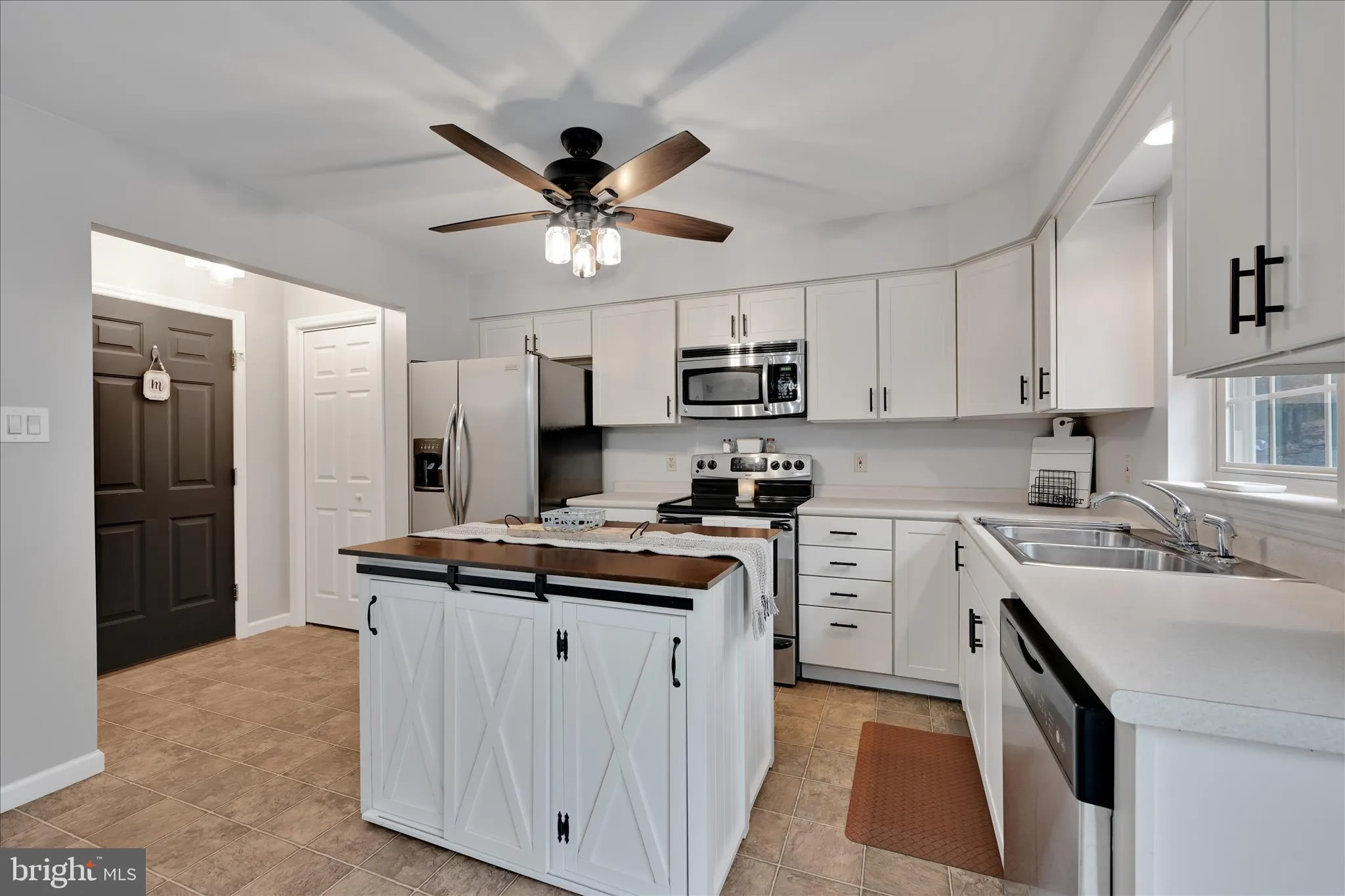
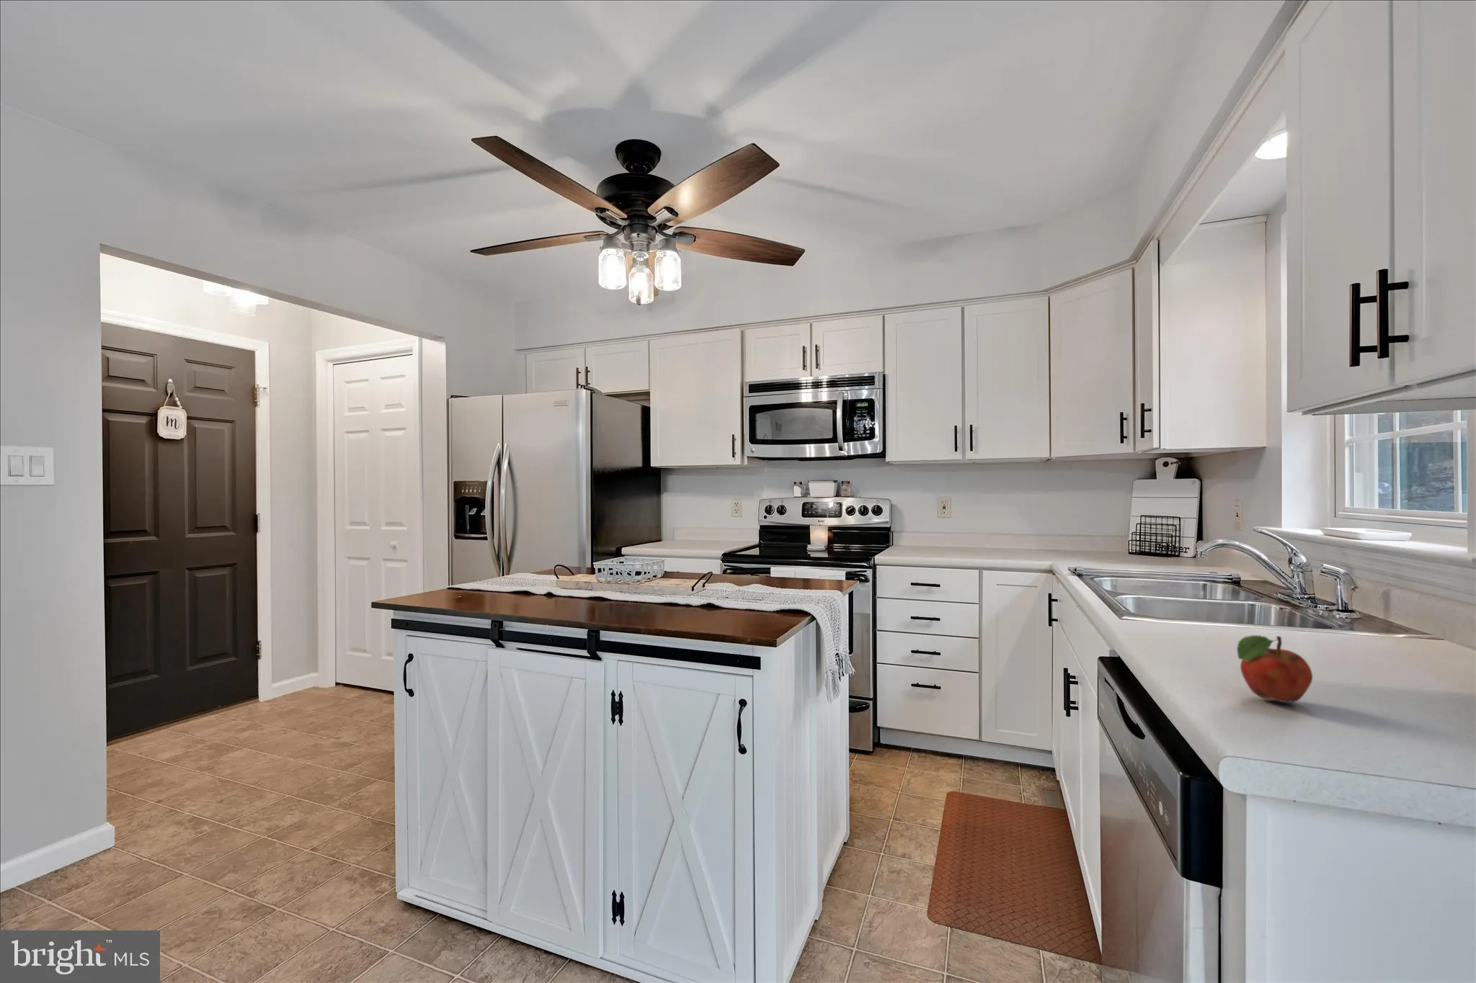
+ fruit [1236,634,1314,703]
